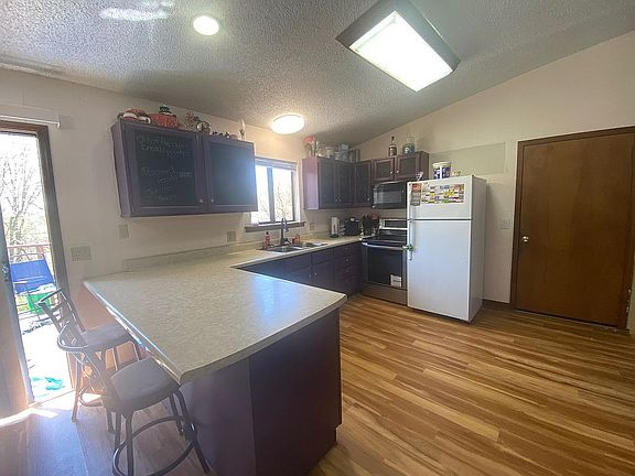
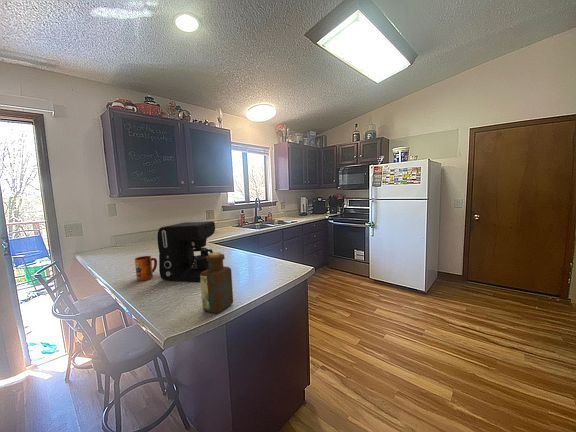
+ mug [134,255,158,282]
+ coffee maker [157,220,216,283]
+ bottle [200,251,234,314]
